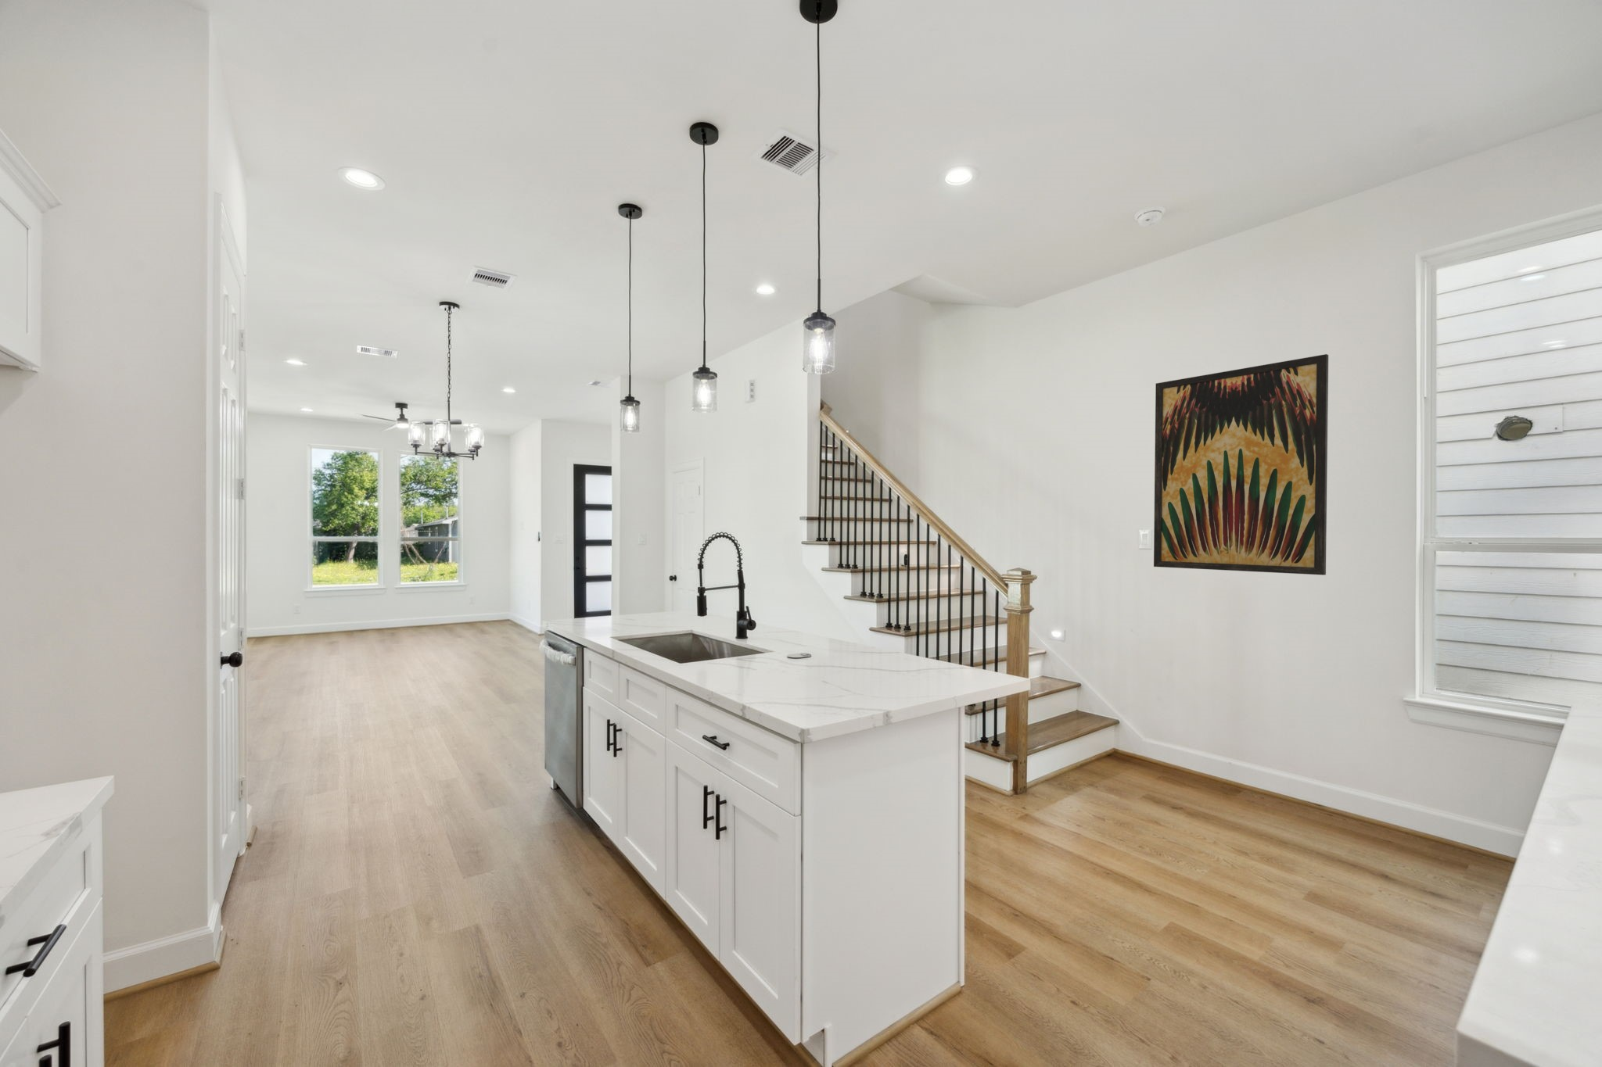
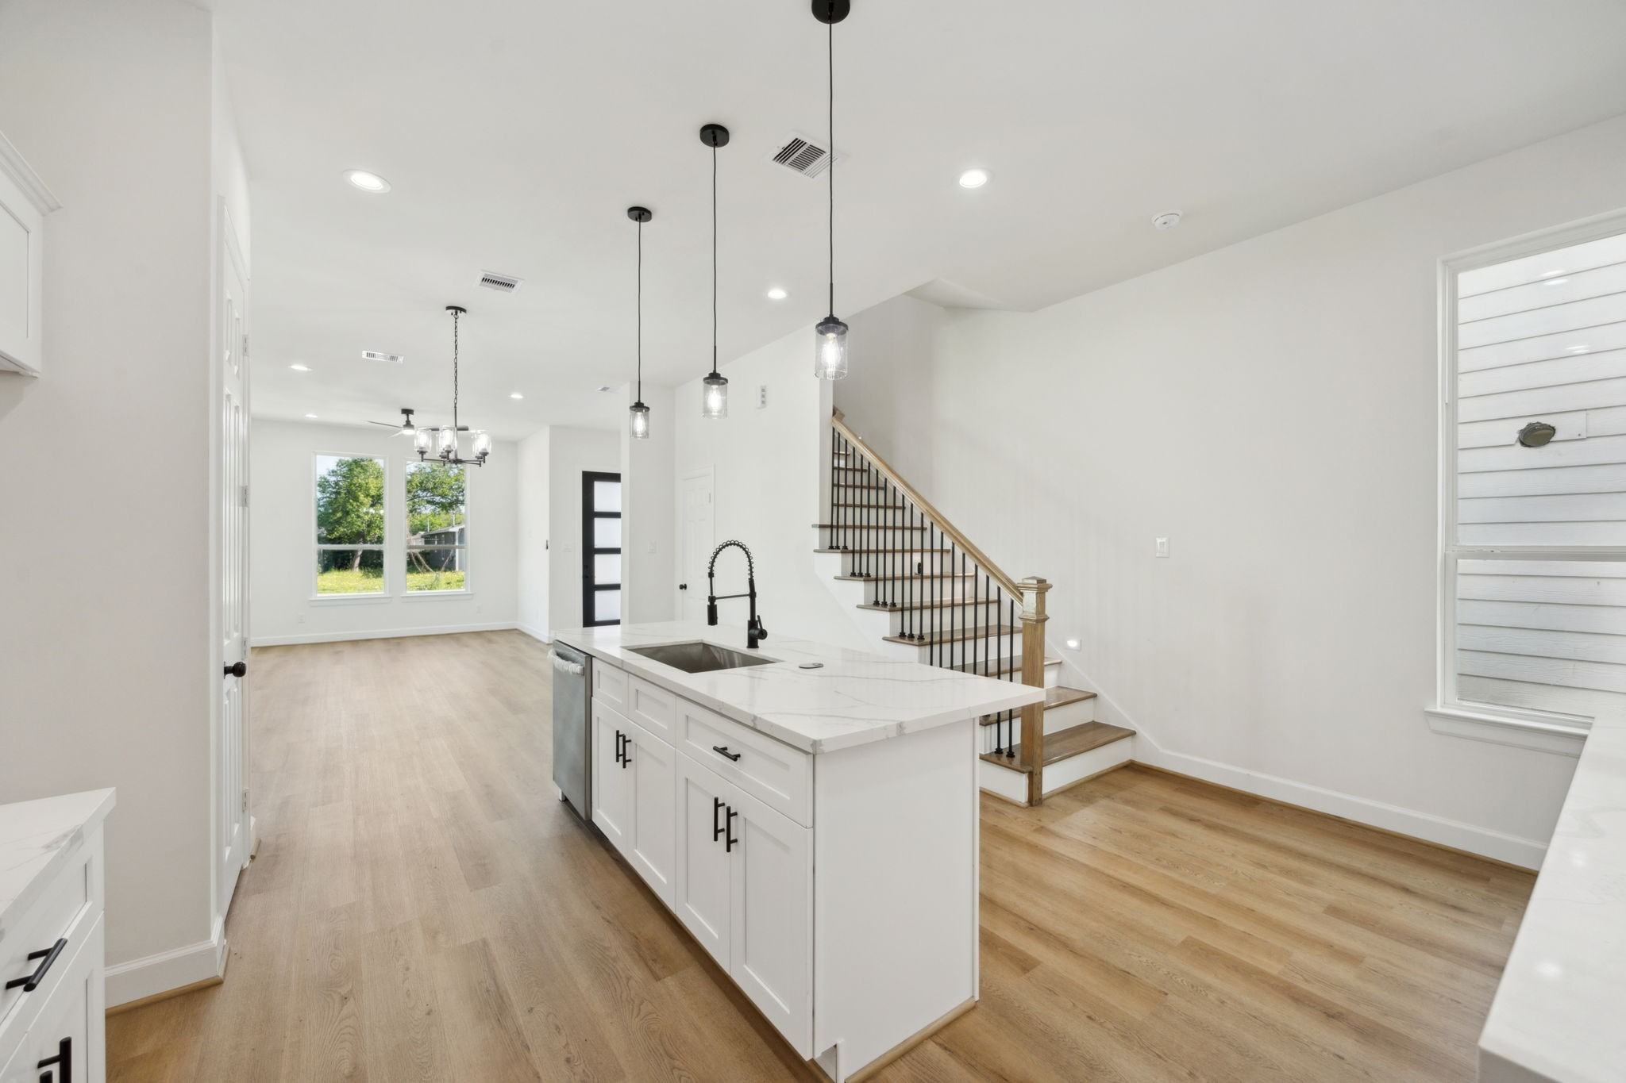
- wall art [1153,354,1329,576]
